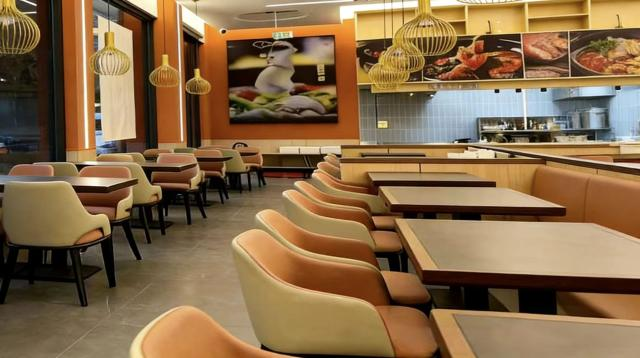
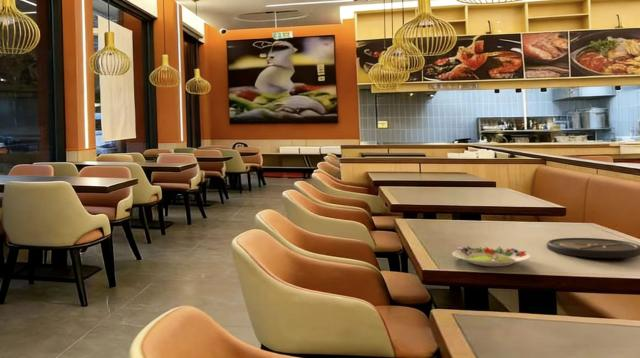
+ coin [546,237,640,259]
+ salad plate [451,246,532,267]
